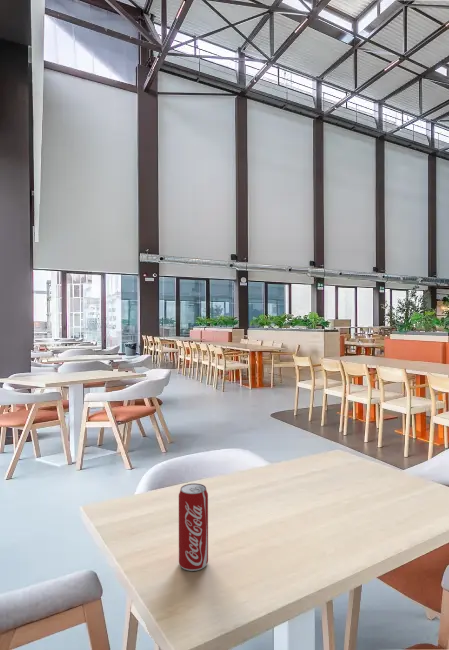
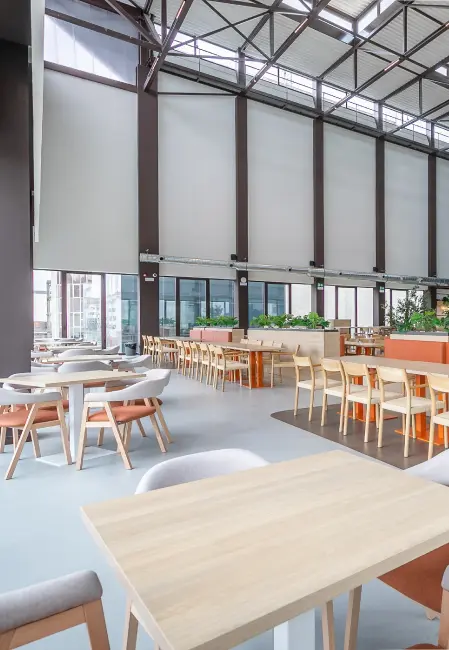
- beverage can [178,482,209,572]
